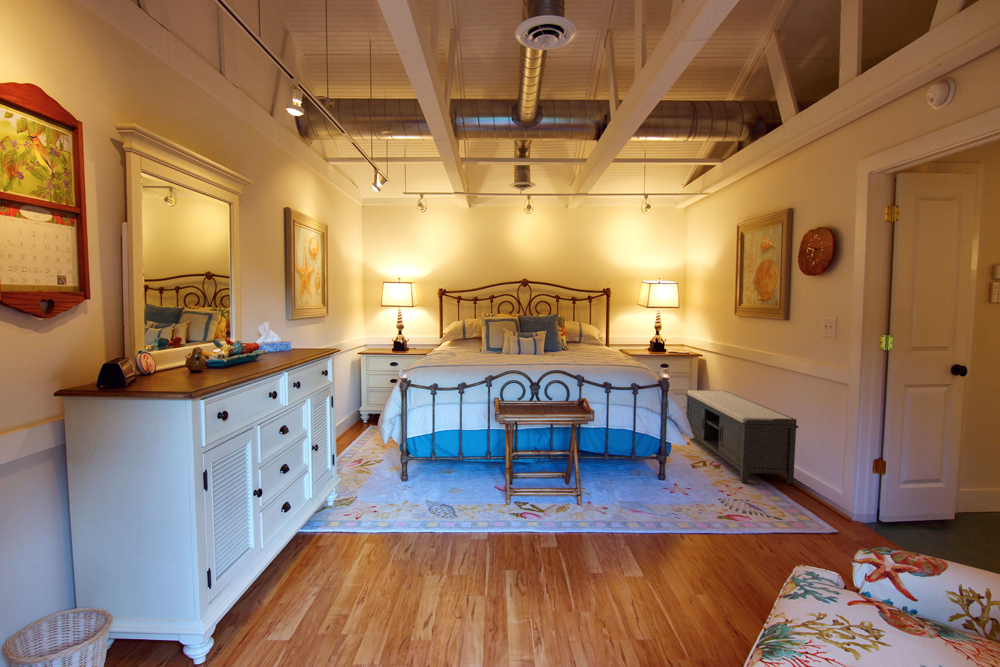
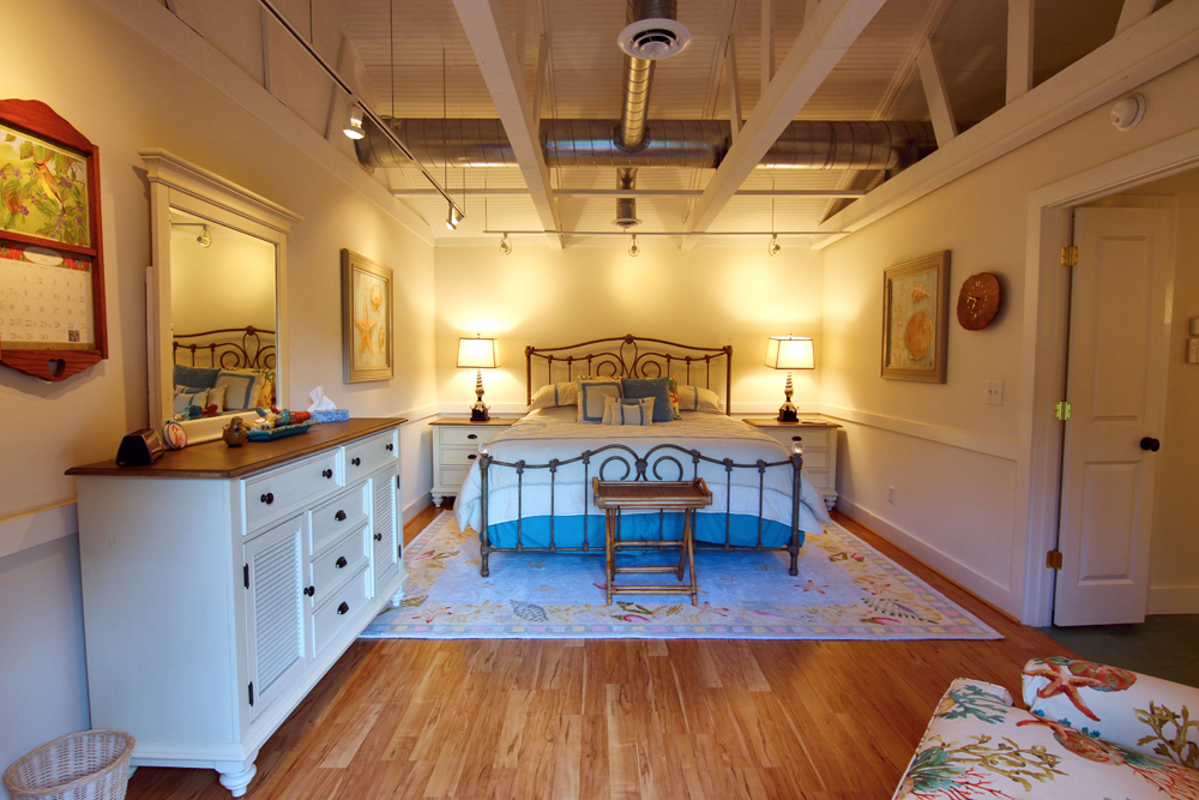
- bench [685,389,799,485]
